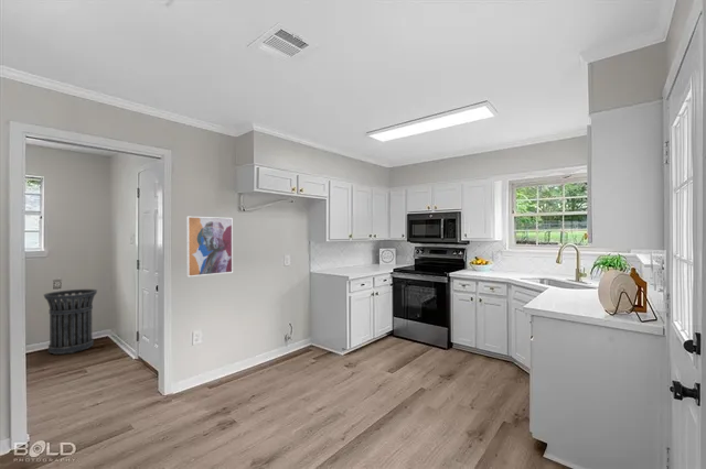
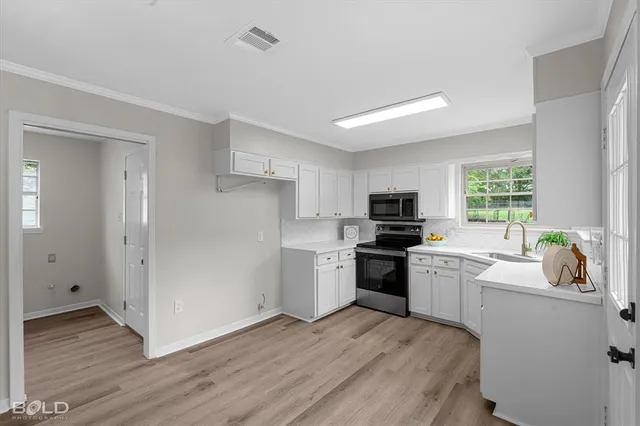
- wall art [185,215,234,279]
- trash can [43,288,98,356]
